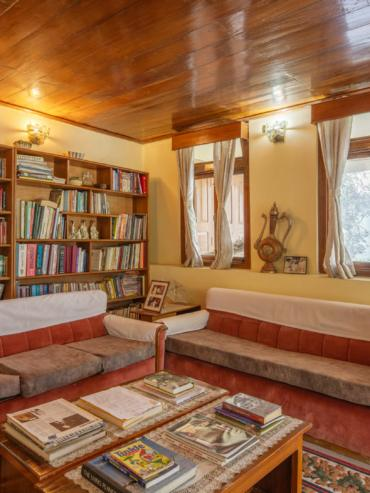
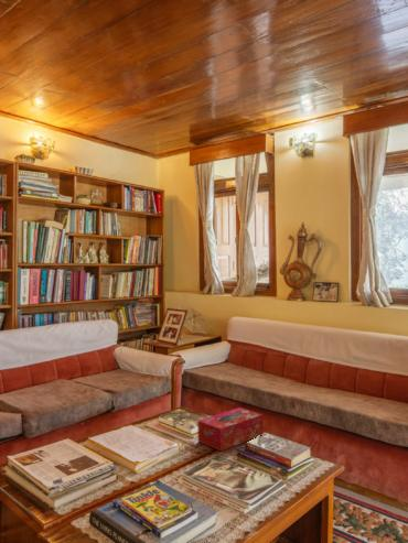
+ tissue box [197,406,264,453]
